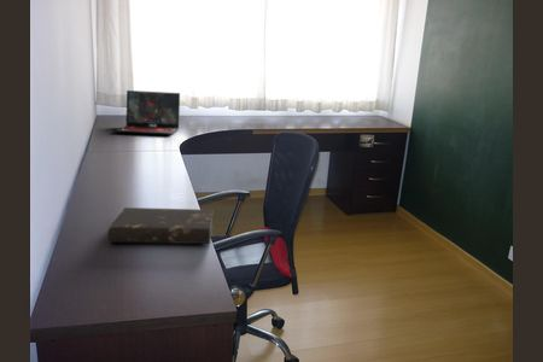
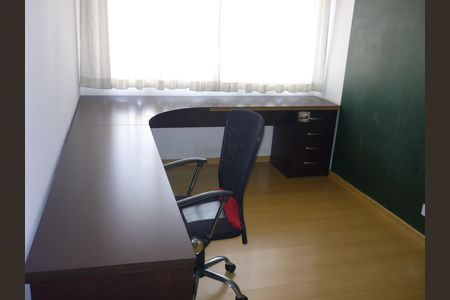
- laptop [113,89,181,136]
- book [106,206,215,245]
